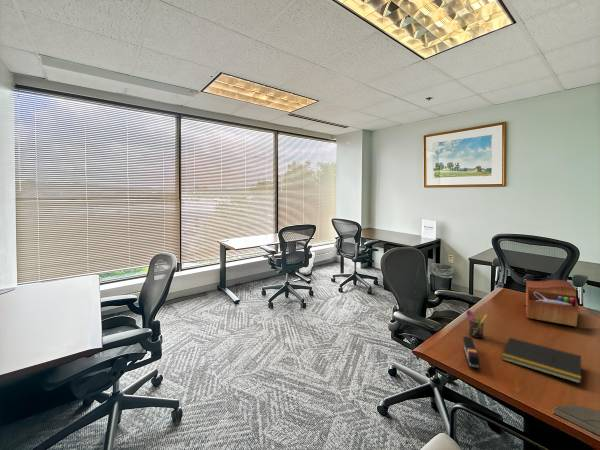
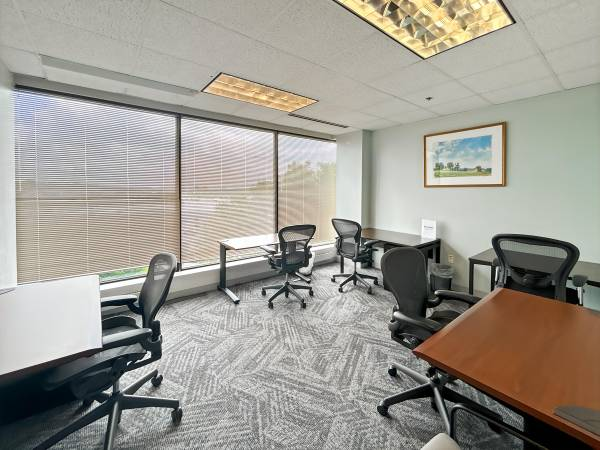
- notepad [501,336,582,385]
- stapler [462,336,481,370]
- pen holder [465,309,488,339]
- sewing box [523,279,579,327]
